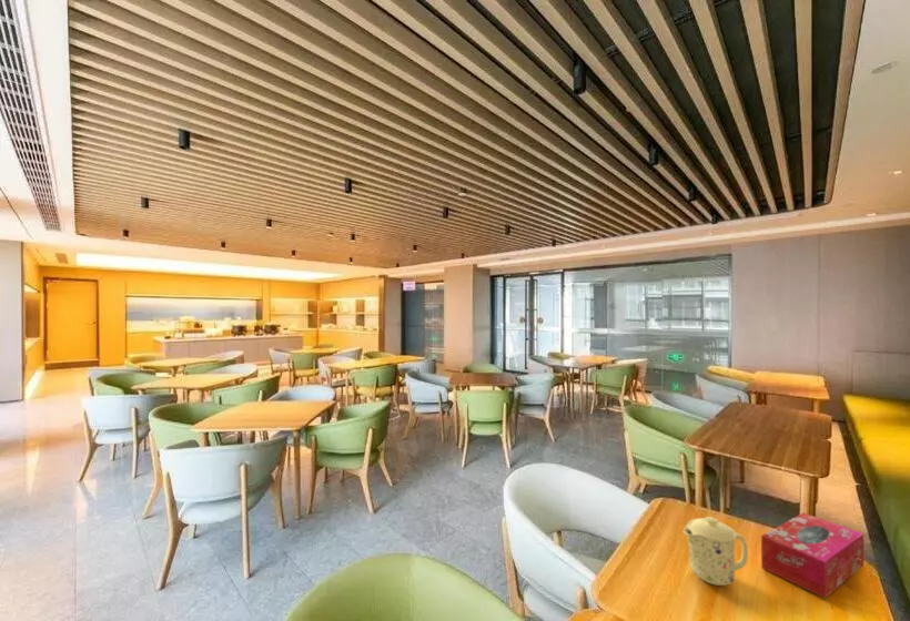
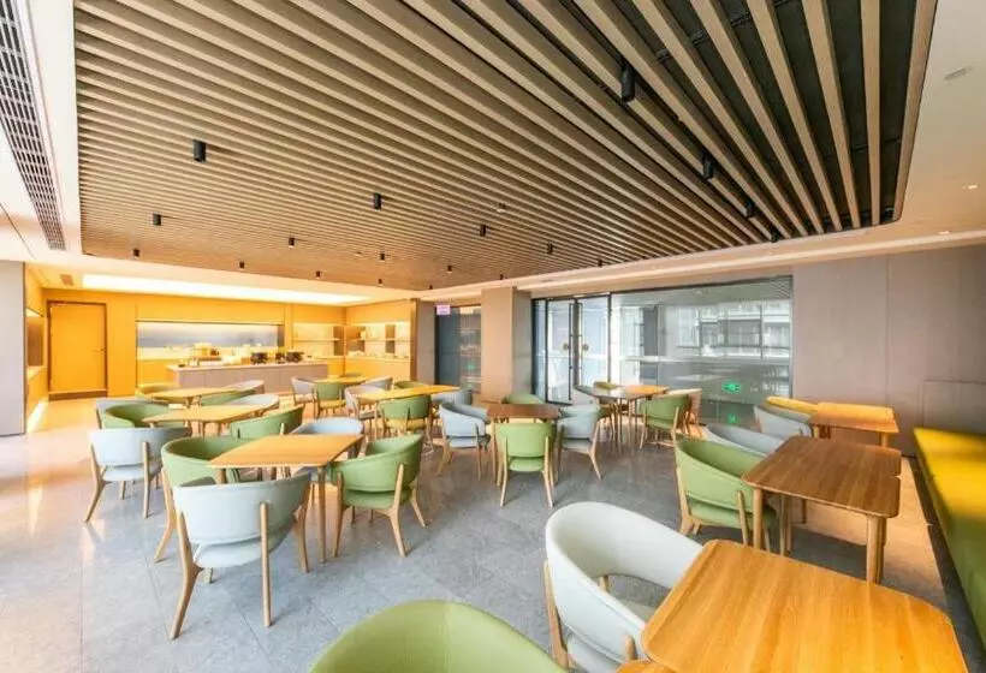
- tissue box [760,511,865,599]
- mug [683,516,749,587]
